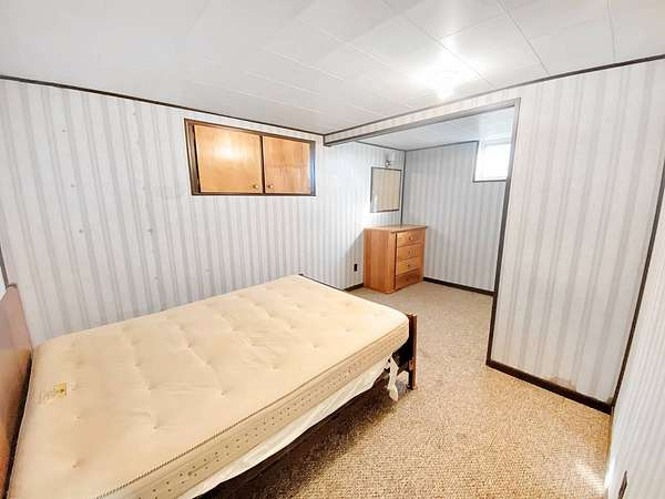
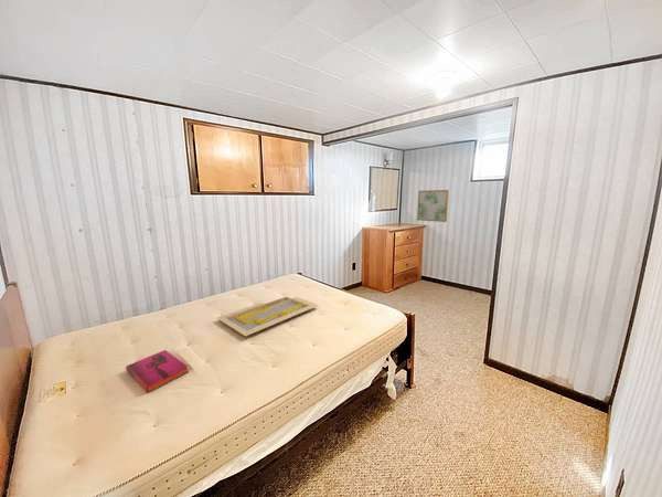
+ wall art [416,189,450,223]
+ serving tray [216,296,320,337]
+ hardback book [125,349,190,394]
